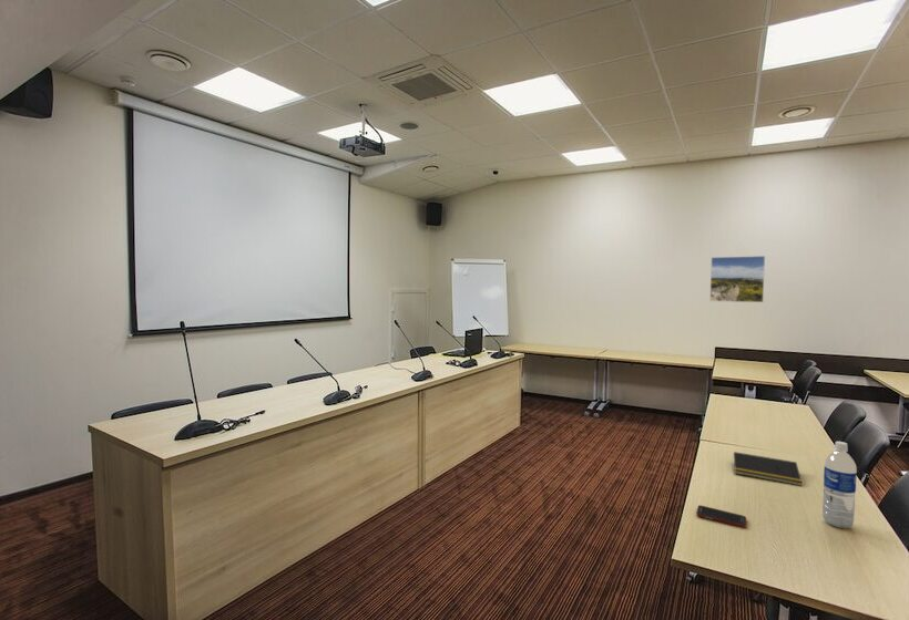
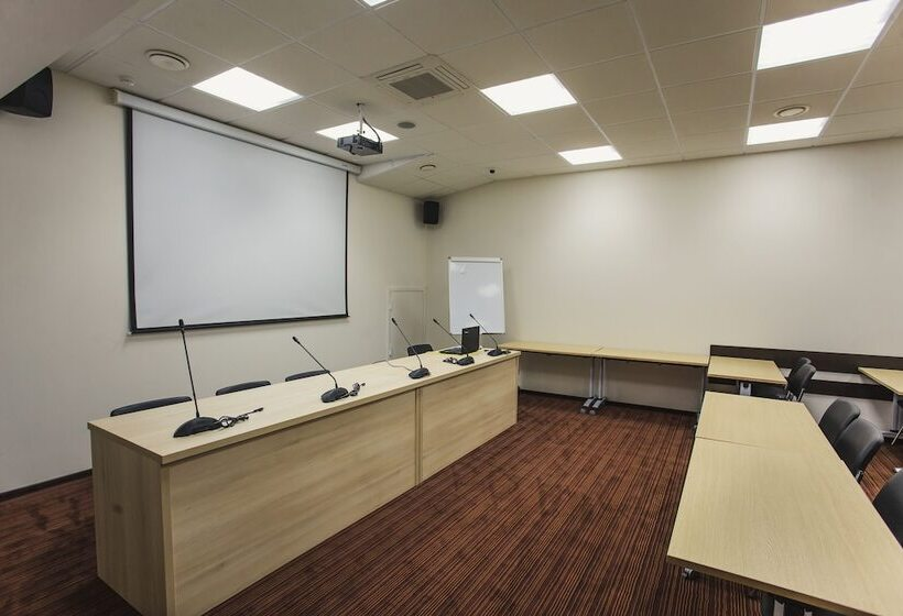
- notepad [731,451,803,487]
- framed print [708,255,766,303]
- cell phone [695,504,747,529]
- water bottle [821,441,858,529]
